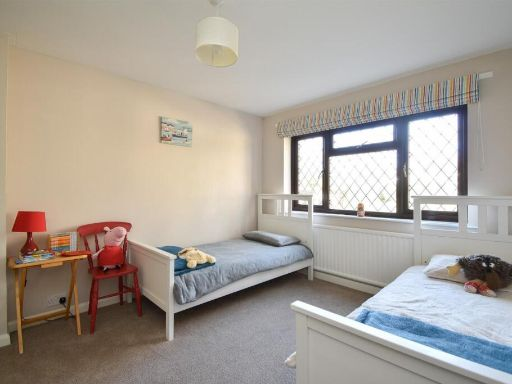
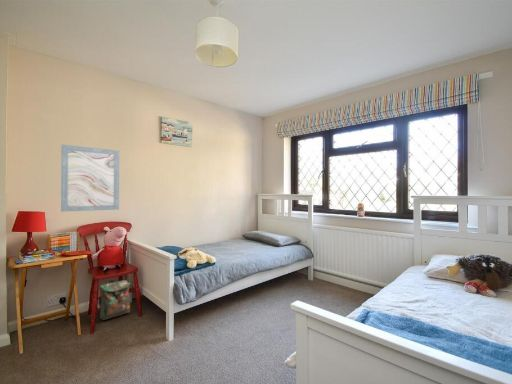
+ wall art [60,144,120,213]
+ backpack [97,279,131,321]
